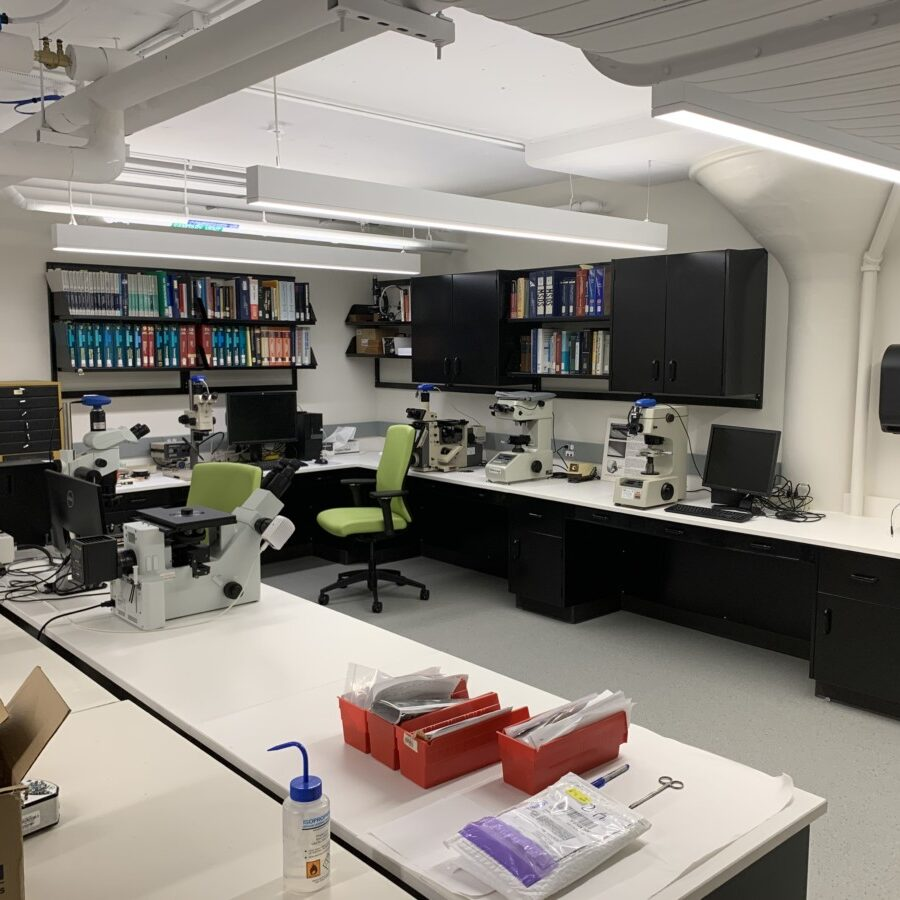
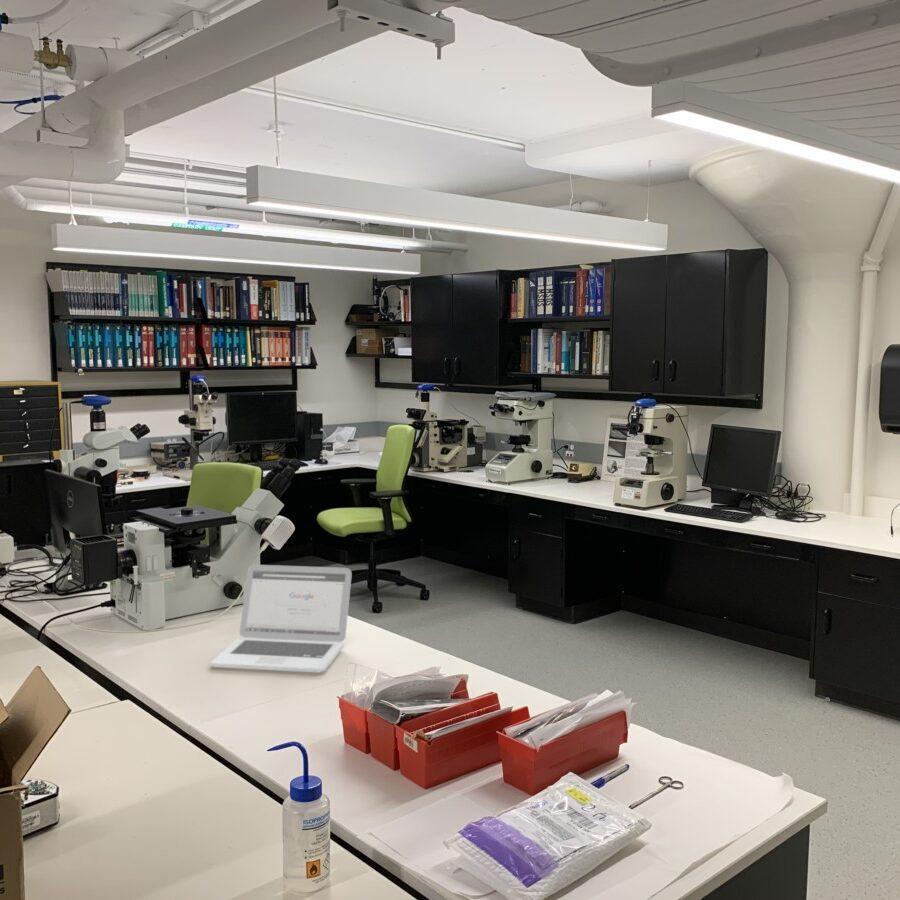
+ laptop [209,564,353,673]
